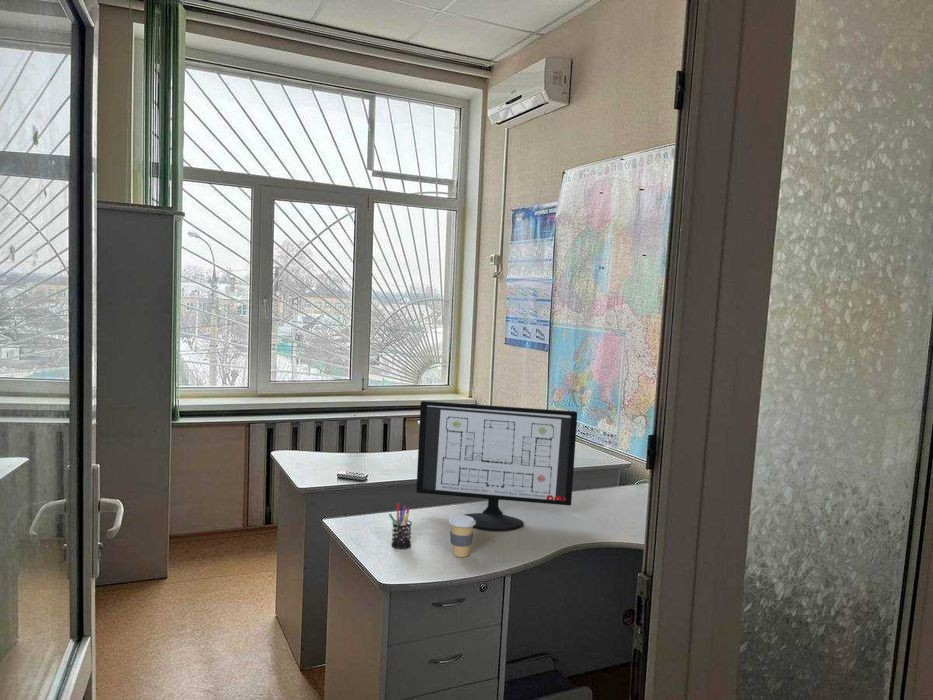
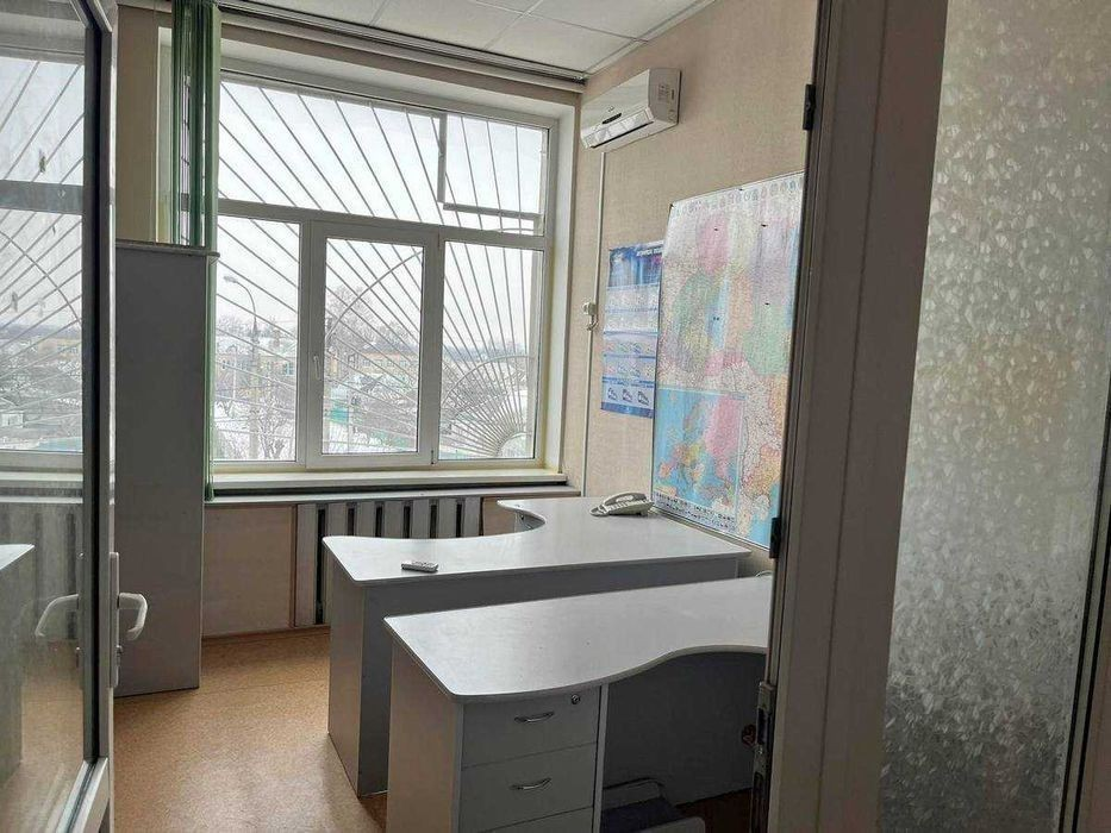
- pen holder [388,502,413,550]
- computer monitor [415,400,578,532]
- coffee cup [448,514,476,558]
